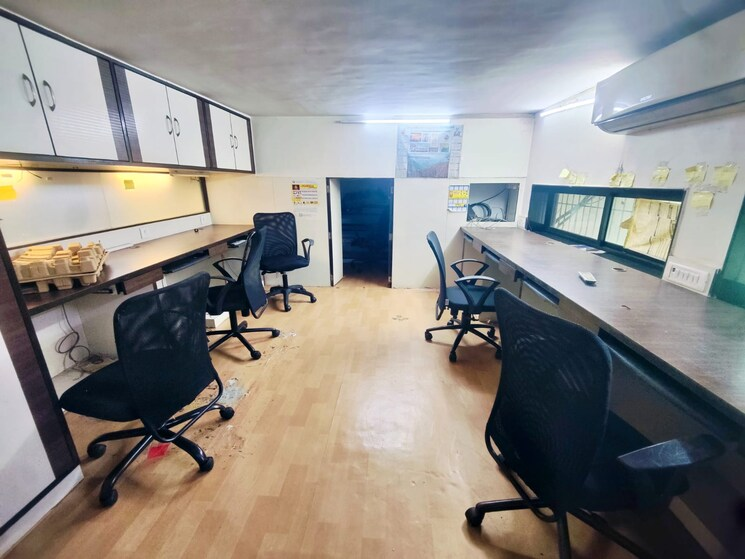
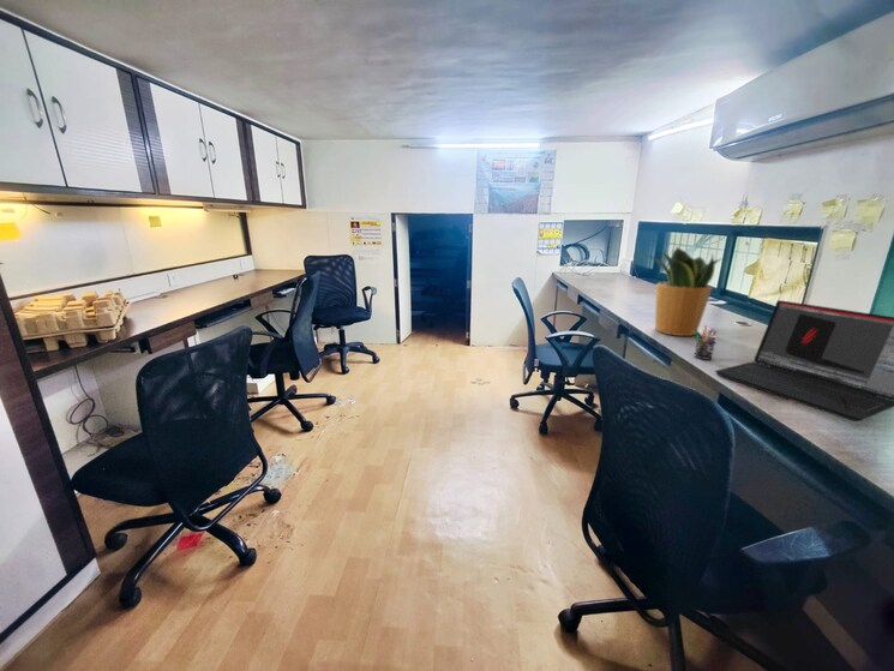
+ potted plant [641,246,725,337]
+ pen holder [692,324,718,361]
+ laptop [714,299,894,423]
